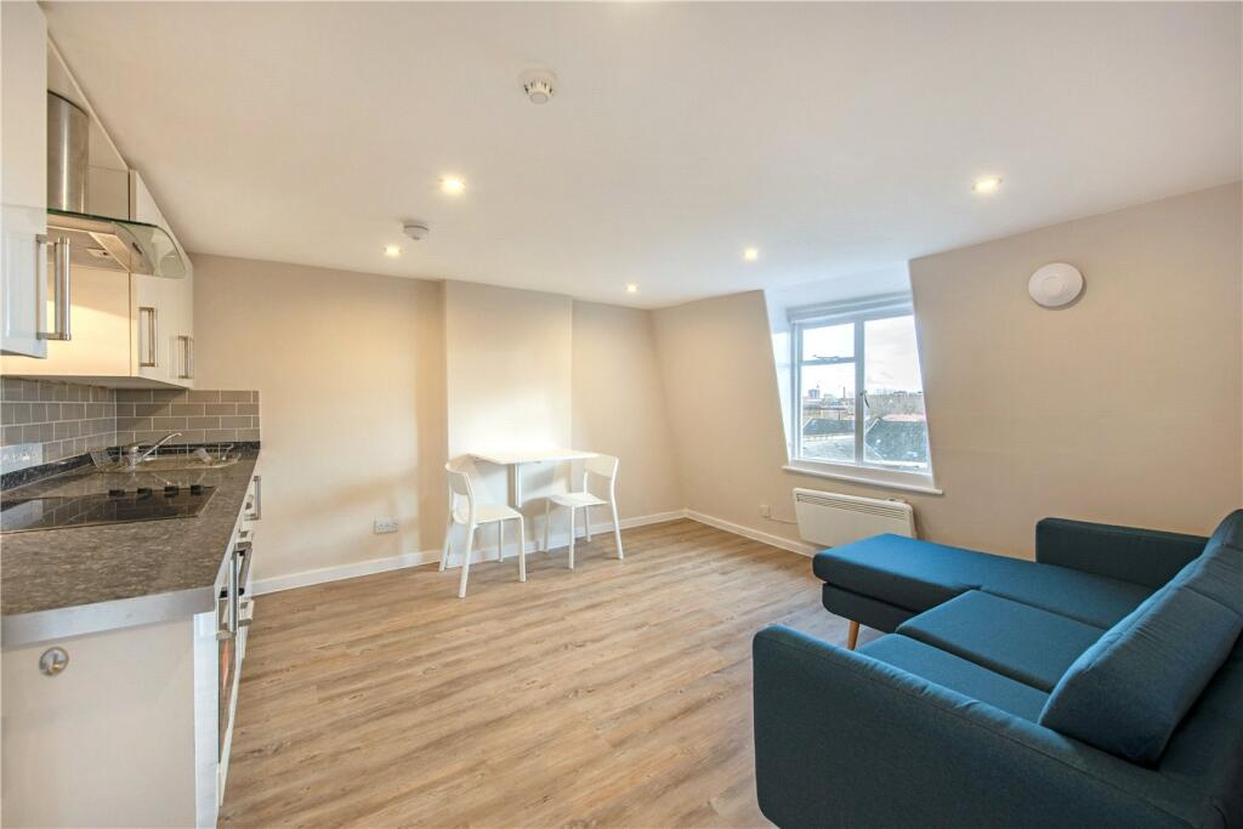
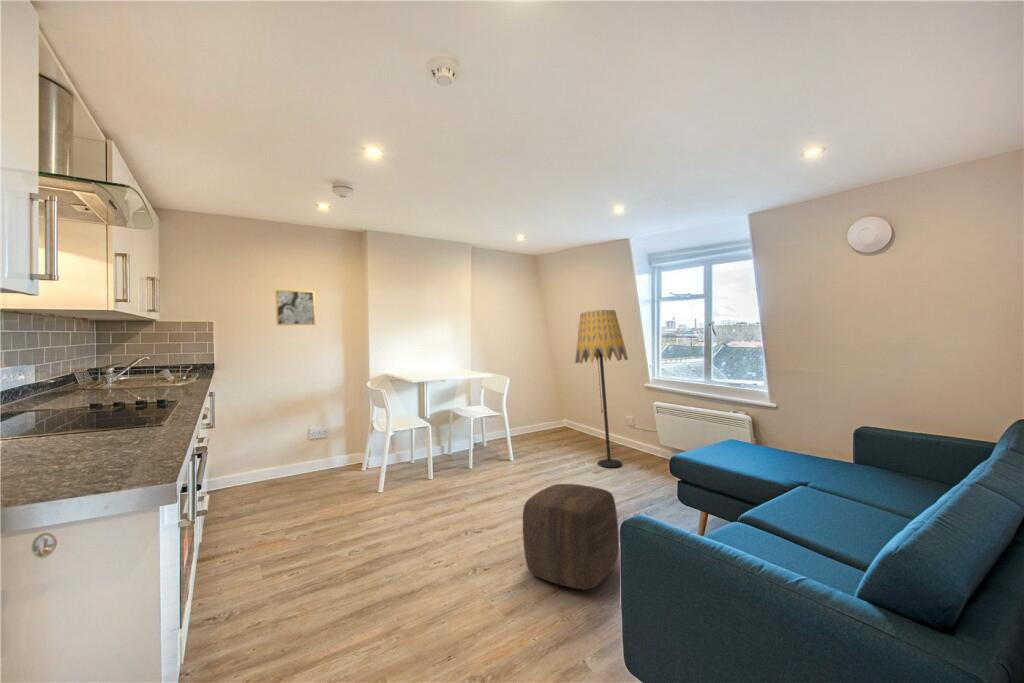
+ floor lamp [574,309,629,468]
+ ottoman [522,483,620,591]
+ wall art [274,289,317,326]
